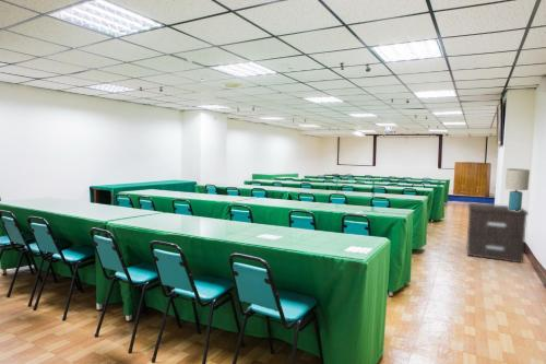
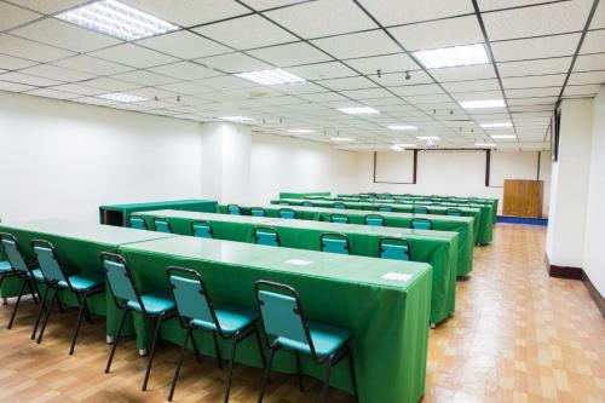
- nightstand [466,202,530,265]
- lamp [505,167,531,211]
